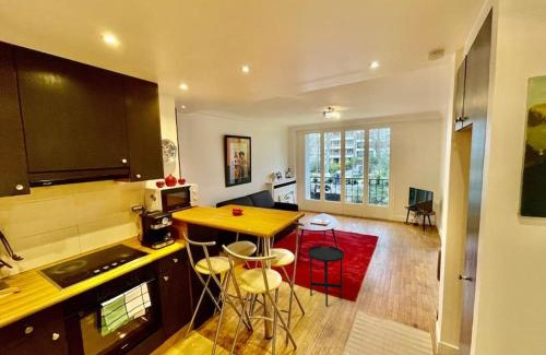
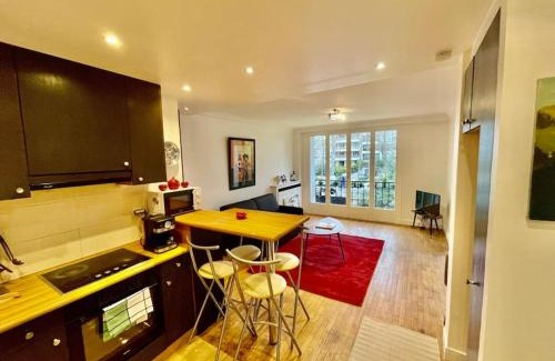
- side table [307,245,345,307]
